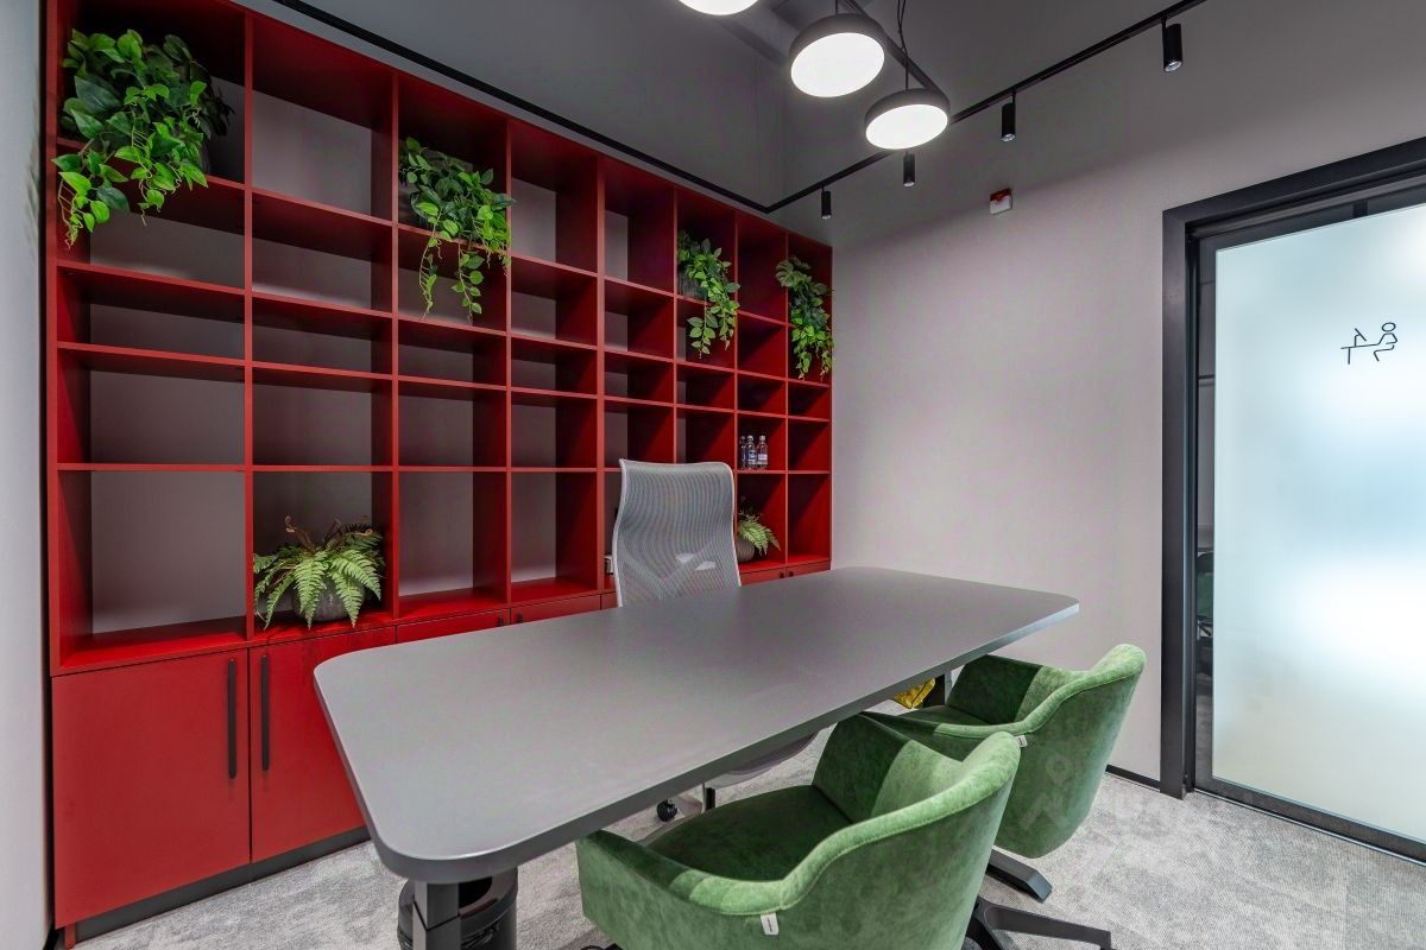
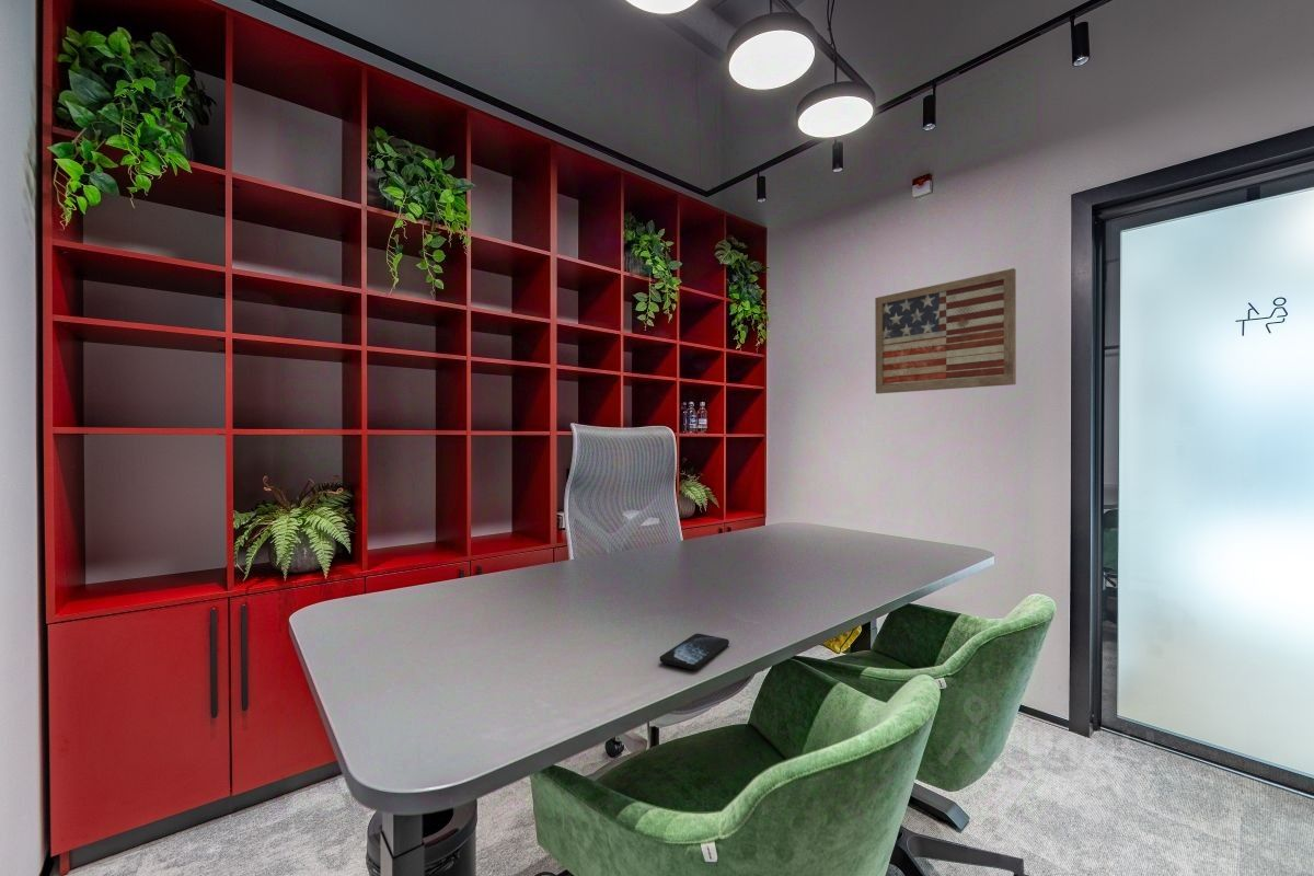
+ smartphone [659,633,730,670]
+ wall art [874,267,1017,394]
